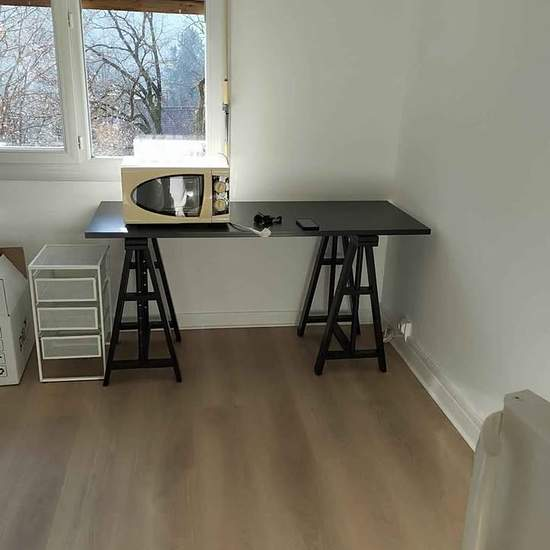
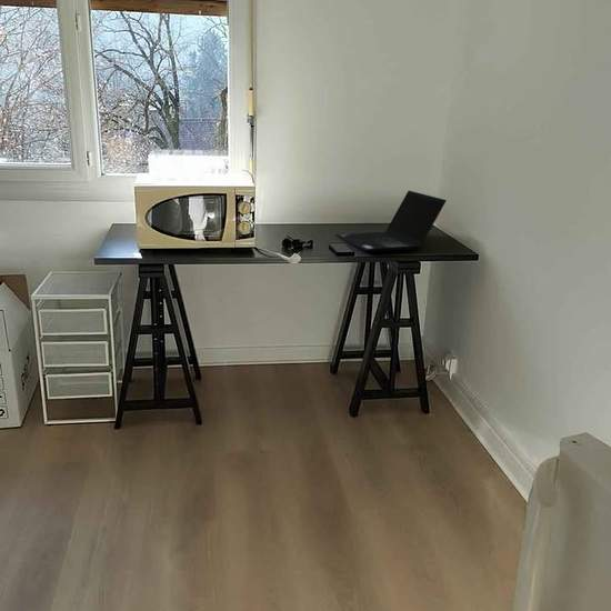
+ laptop computer [334,190,448,253]
